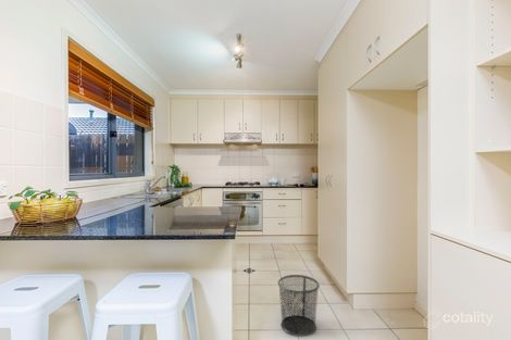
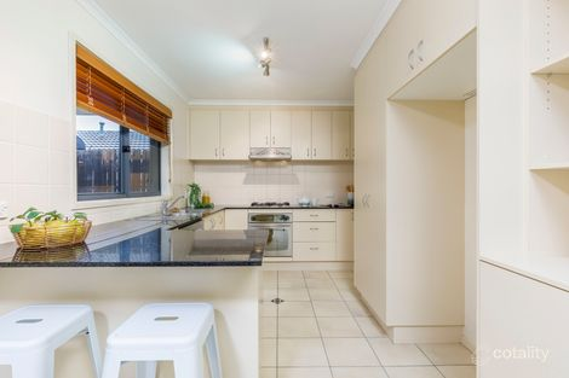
- waste bin [277,274,321,338]
